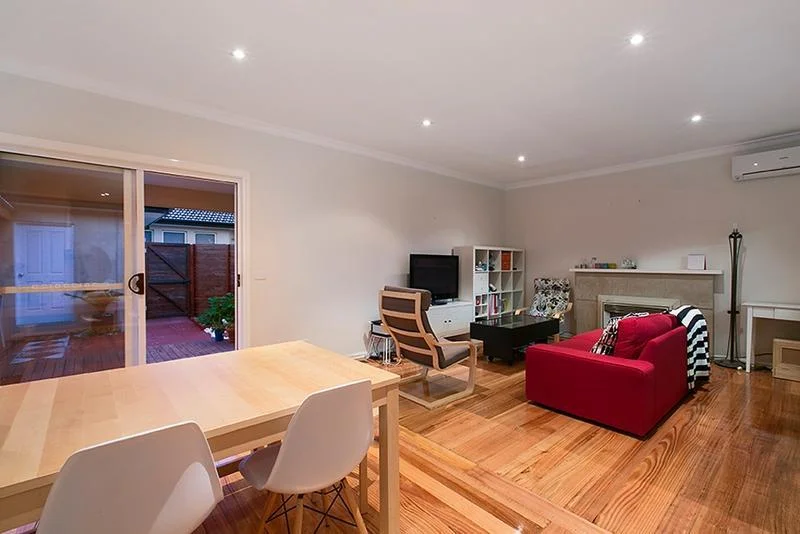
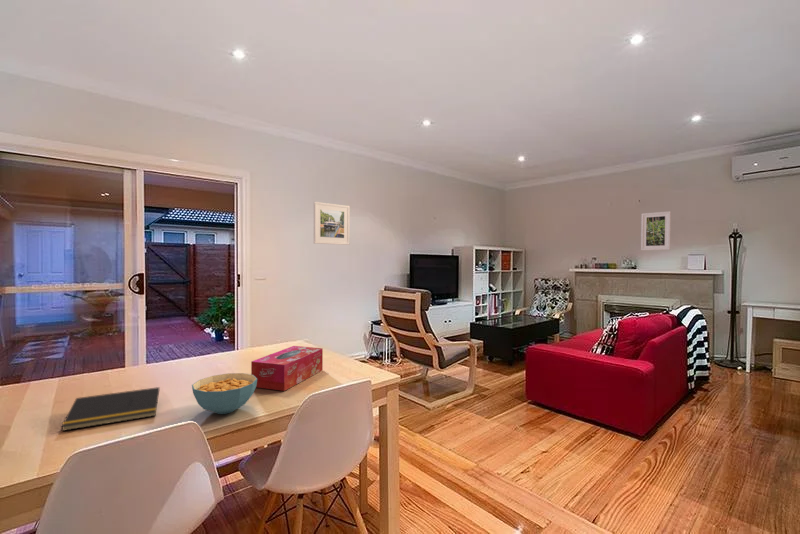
+ cereal bowl [191,372,257,415]
+ tissue box [250,345,324,392]
+ notepad [60,386,160,432]
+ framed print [313,201,351,246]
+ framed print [640,210,672,251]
